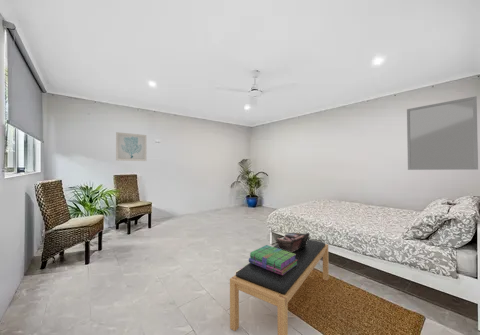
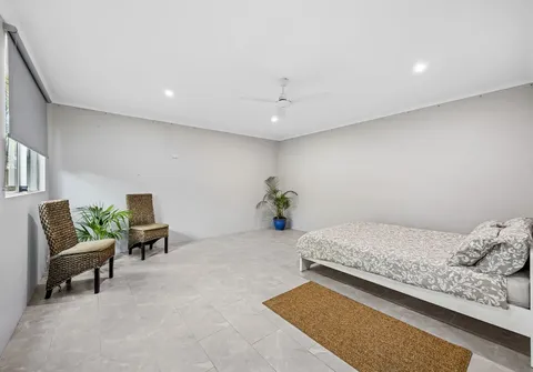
- bench [229,238,330,335]
- stack of books [248,244,297,275]
- home mirror [406,95,479,171]
- tote bag [276,232,311,252]
- wall art [115,131,147,162]
